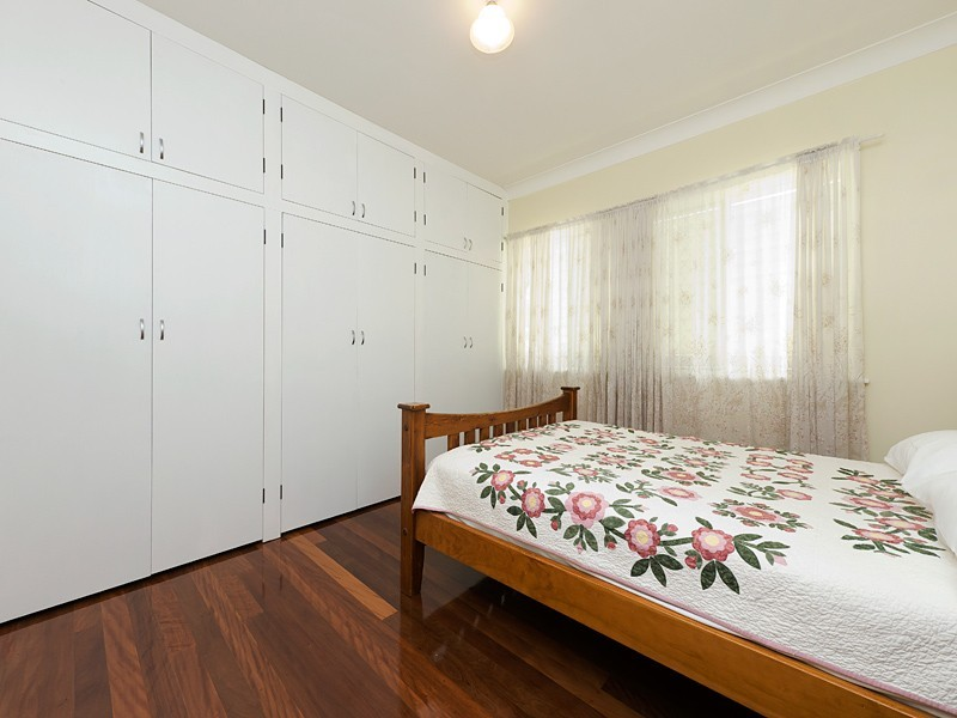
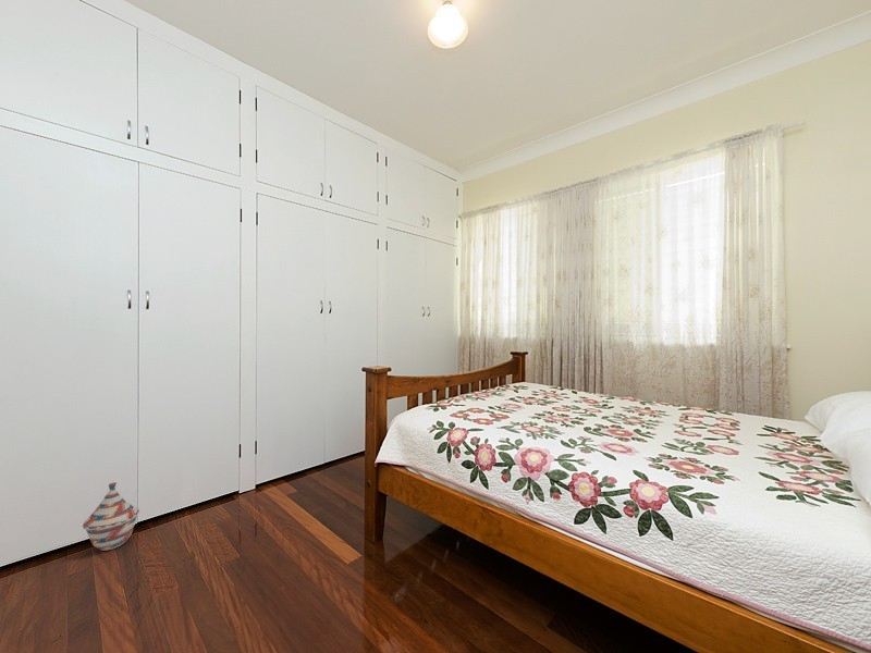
+ woven basket [82,481,140,552]
